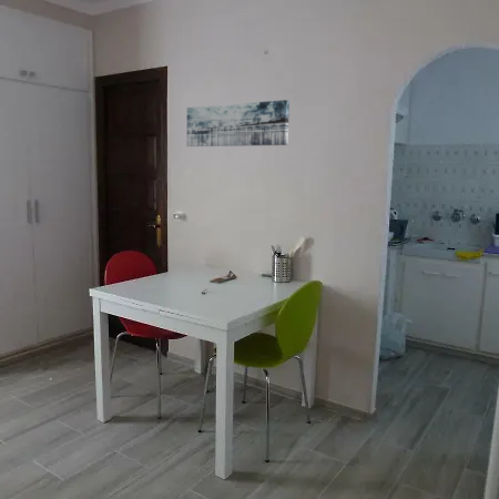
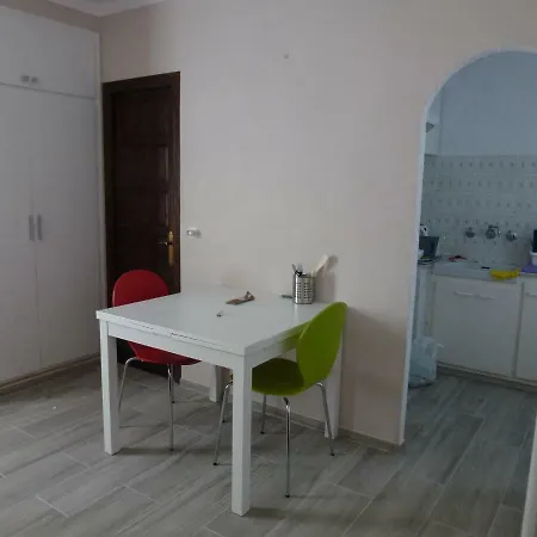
- wall art [185,99,291,147]
